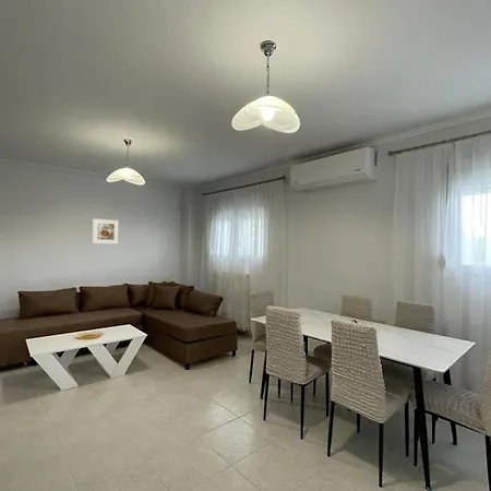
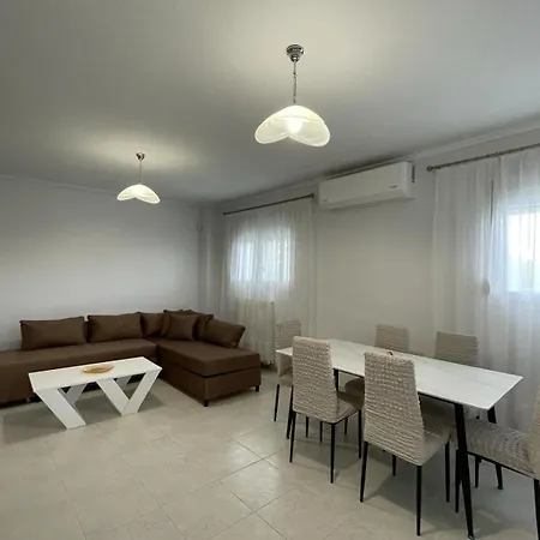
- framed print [92,218,120,246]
